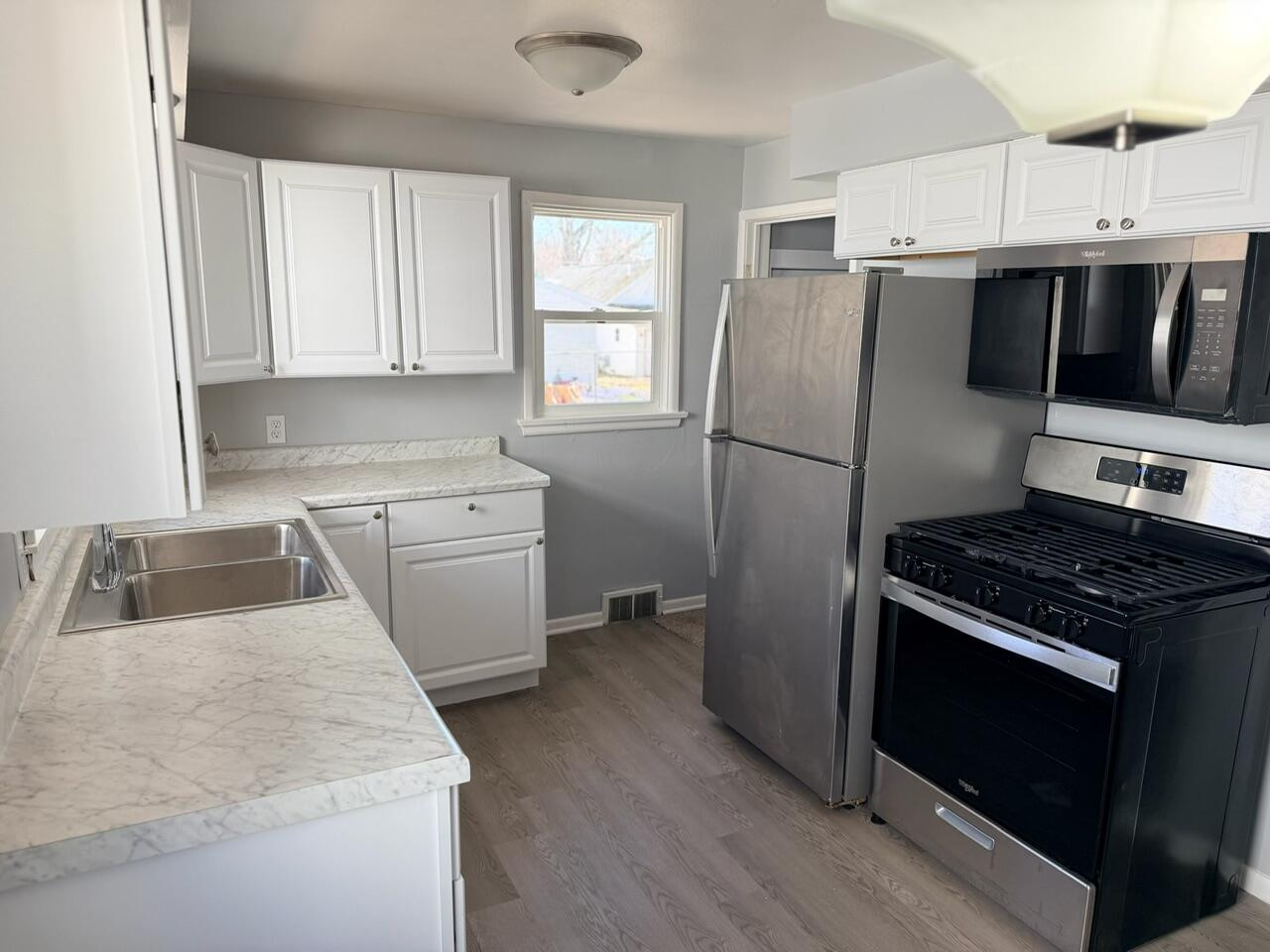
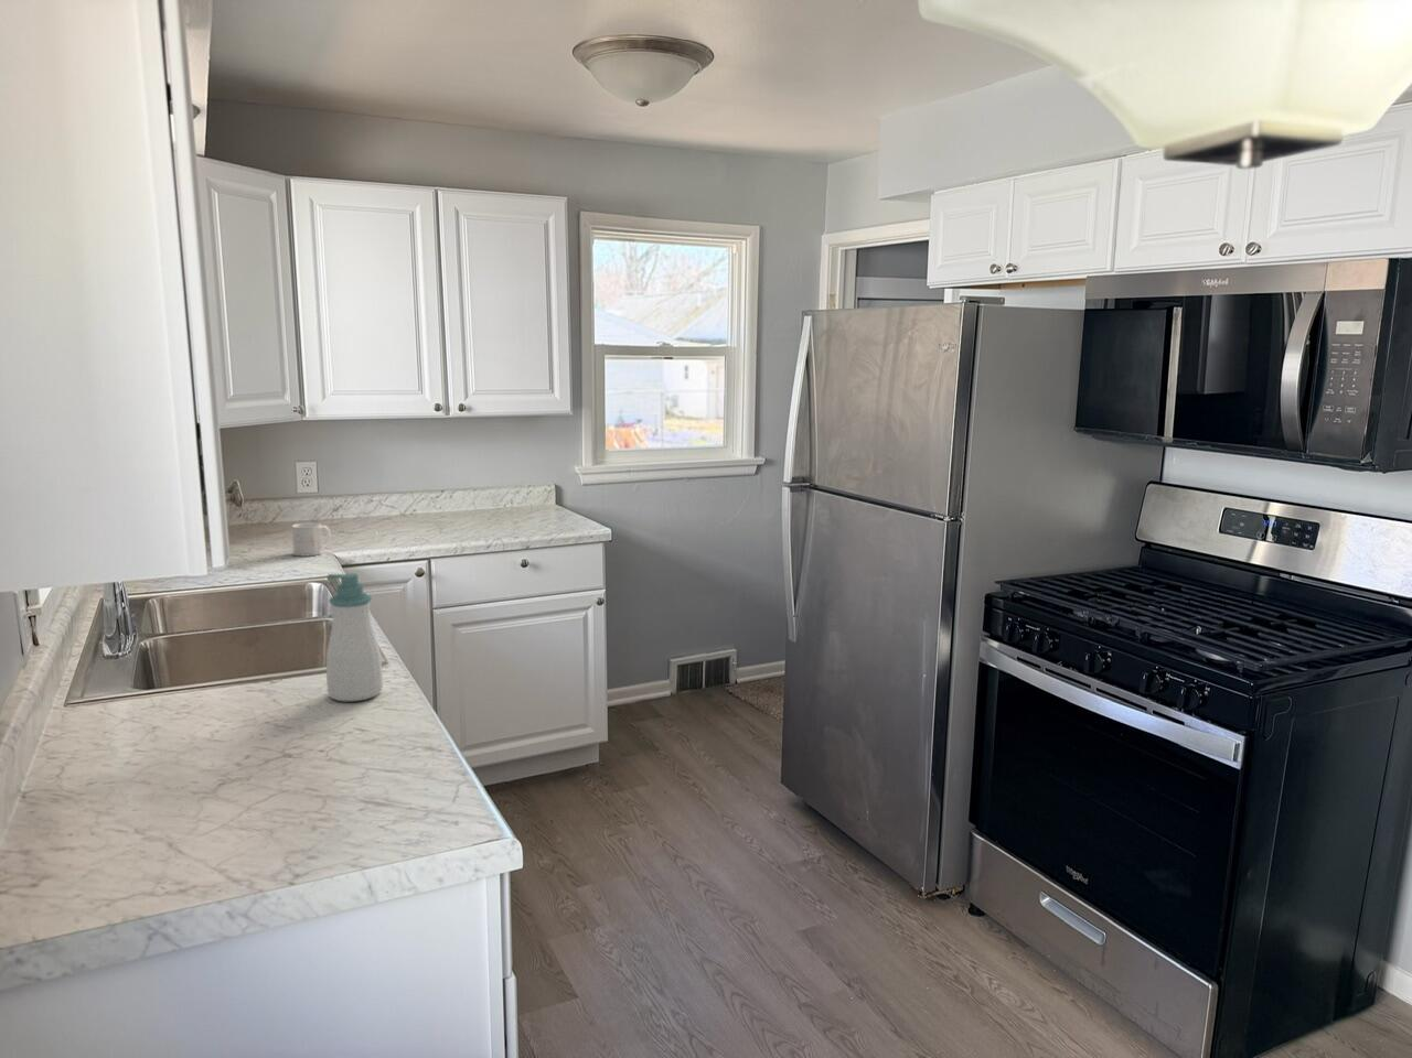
+ mug [291,521,332,558]
+ soap bottle [326,572,384,702]
